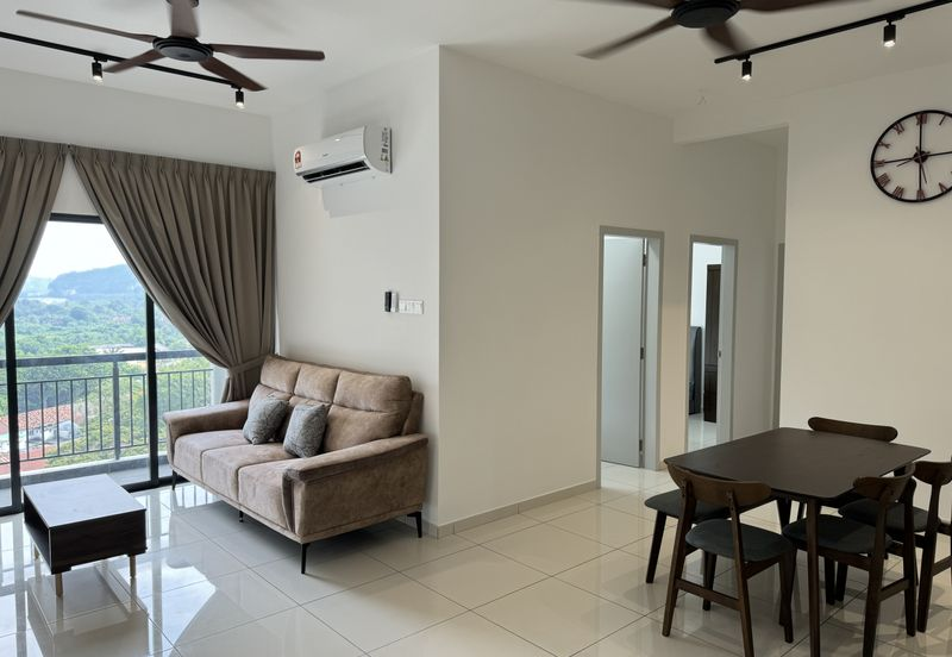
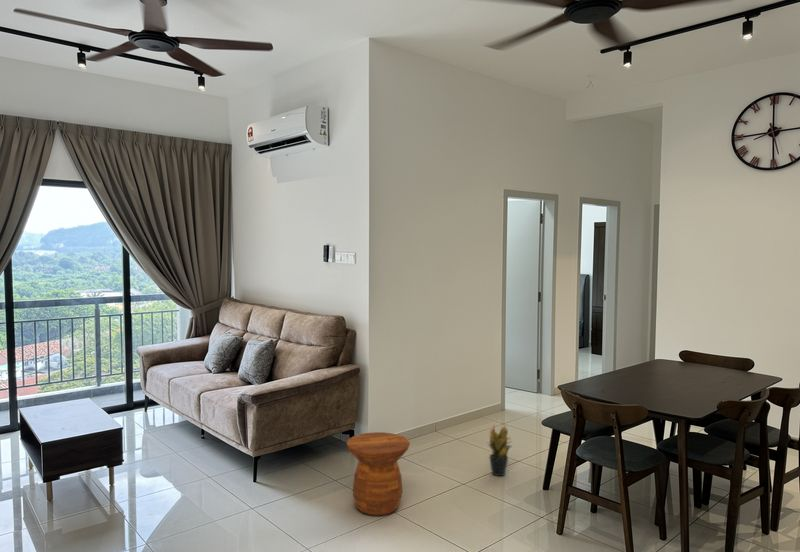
+ potted plant [487,423,514,477]
+ side table [346,431,411,517]
